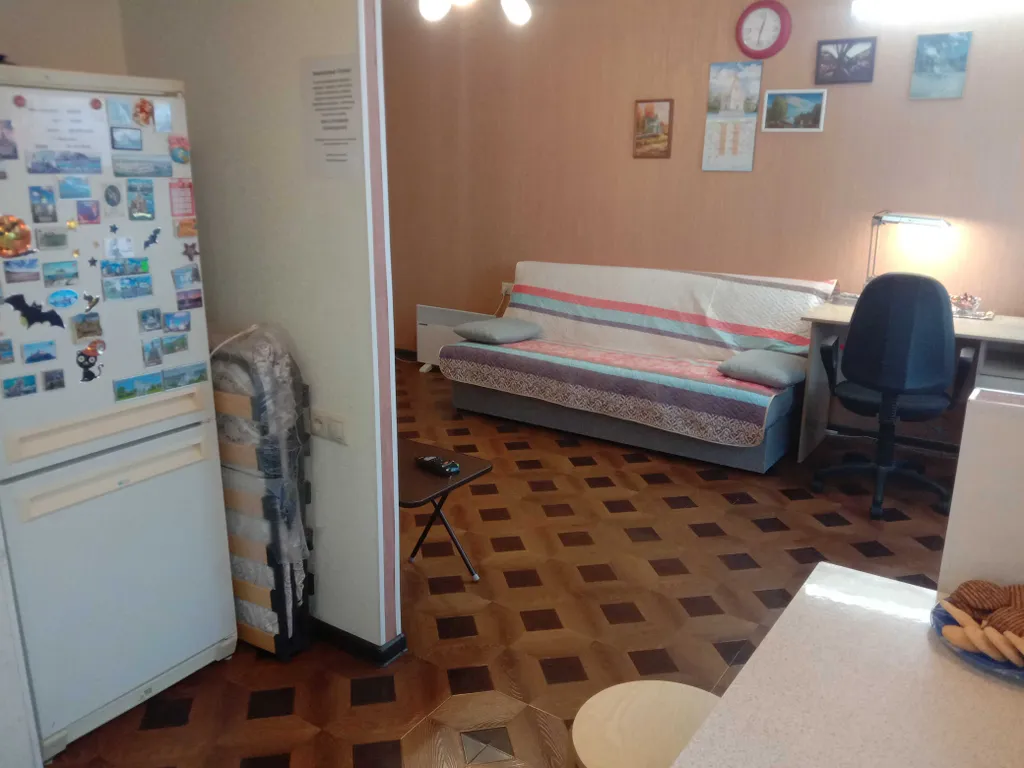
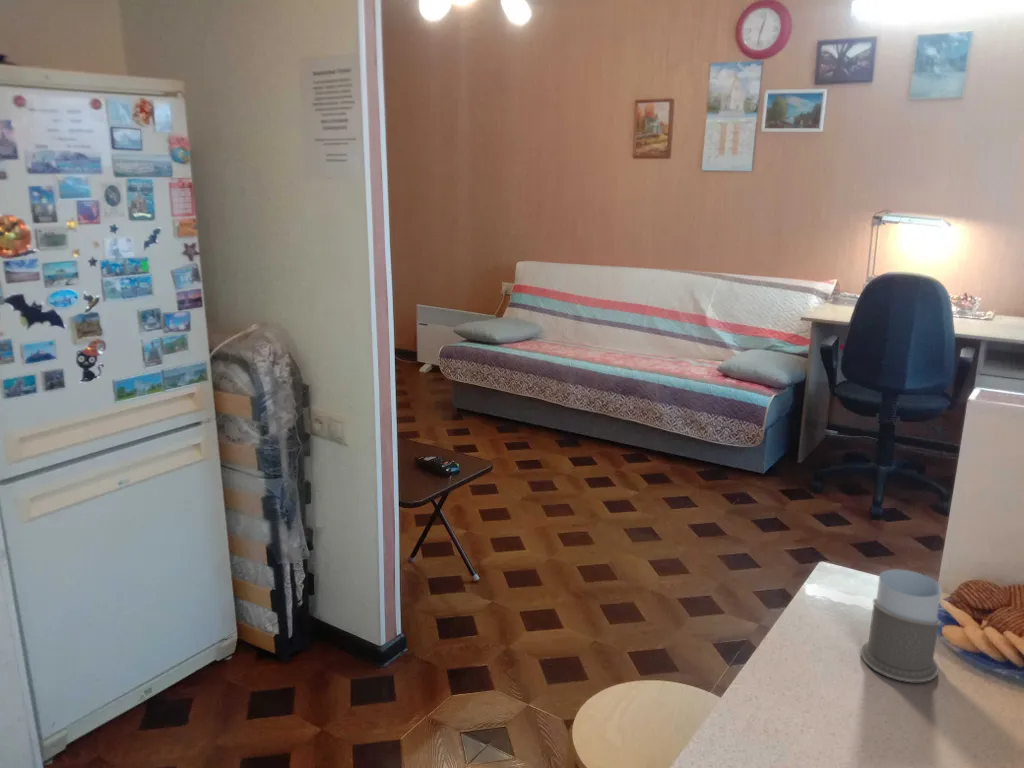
+ mug [860,569,943,683]
